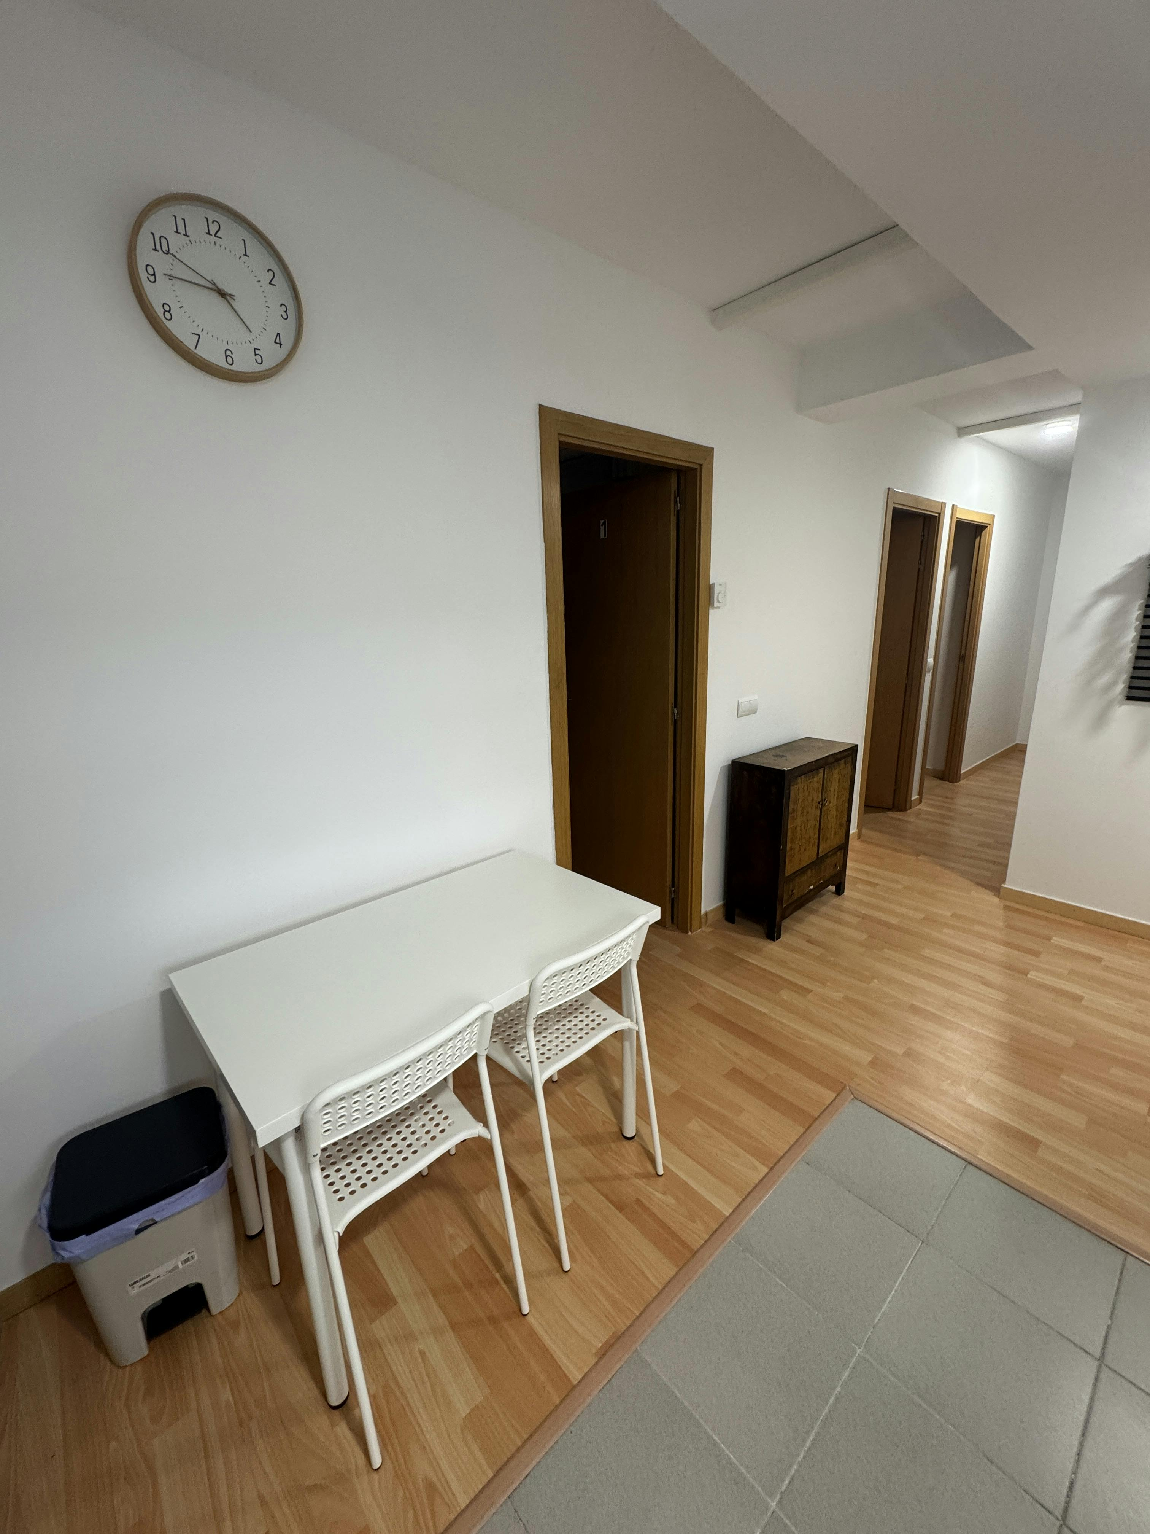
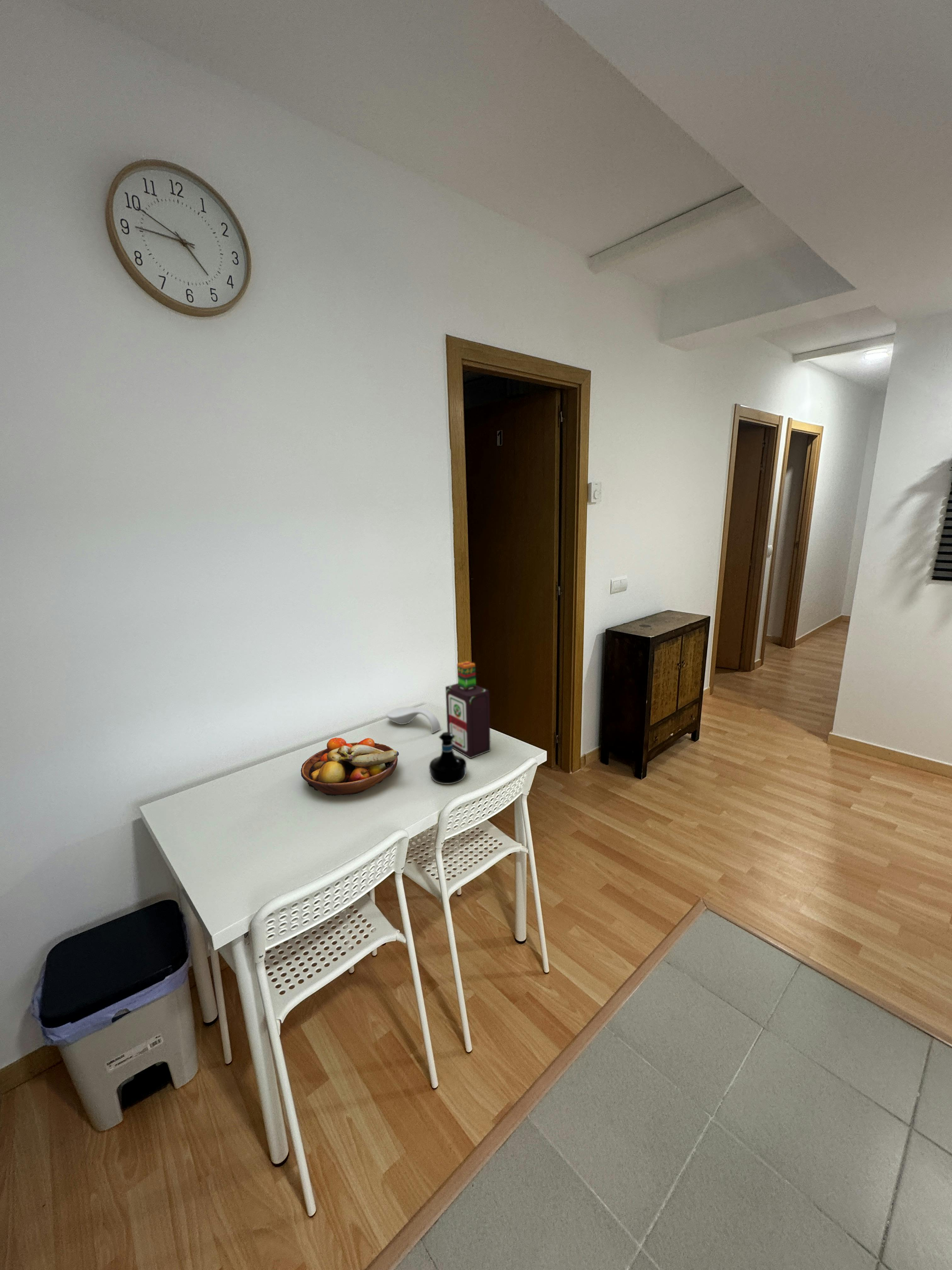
+ spoon rest [386,707,441,734]
+ tequila bottle [429,732,467,784]
+ bottle [445,661,491,759]
+ fruit bowl [301,737,399,796]
